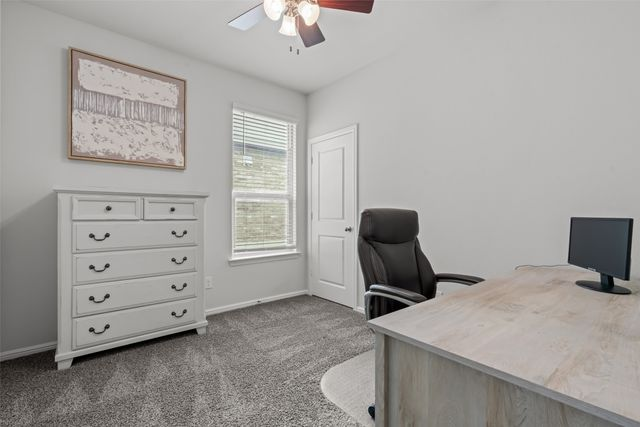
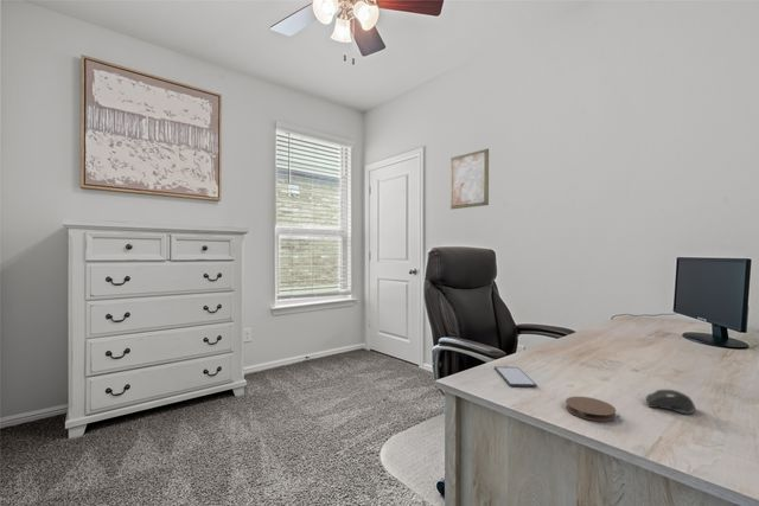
+ coaster [565,396,618,423]
+ computer mouse [645,389,696,415]
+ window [493,365,538,387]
+ wall art [449,148,490,211]
